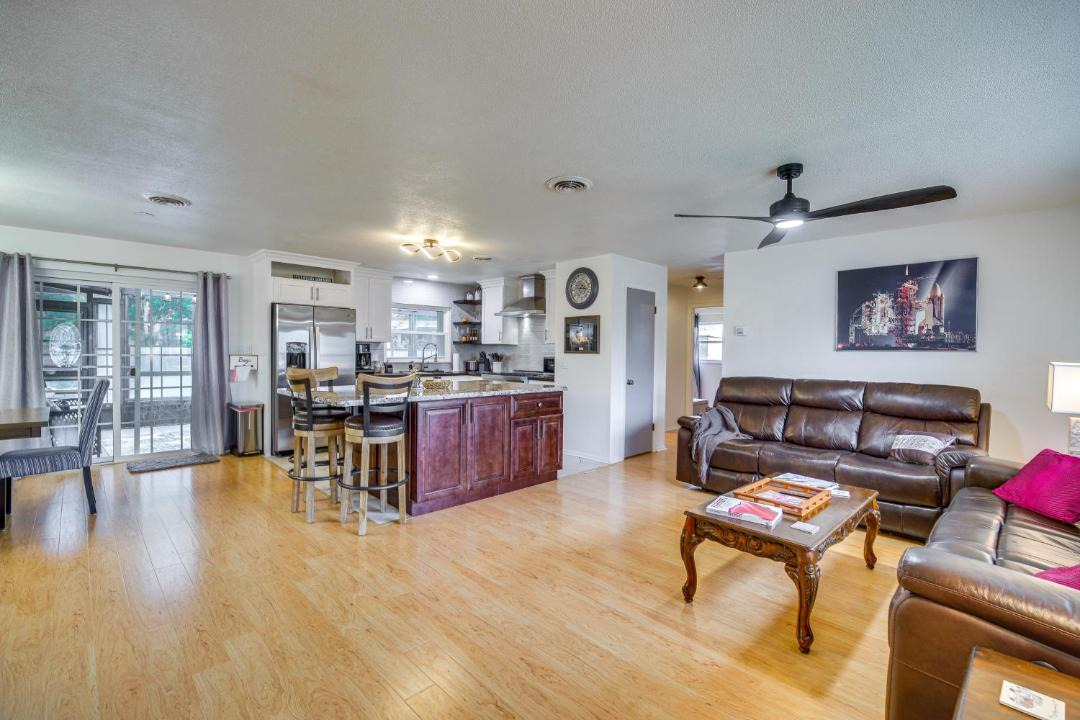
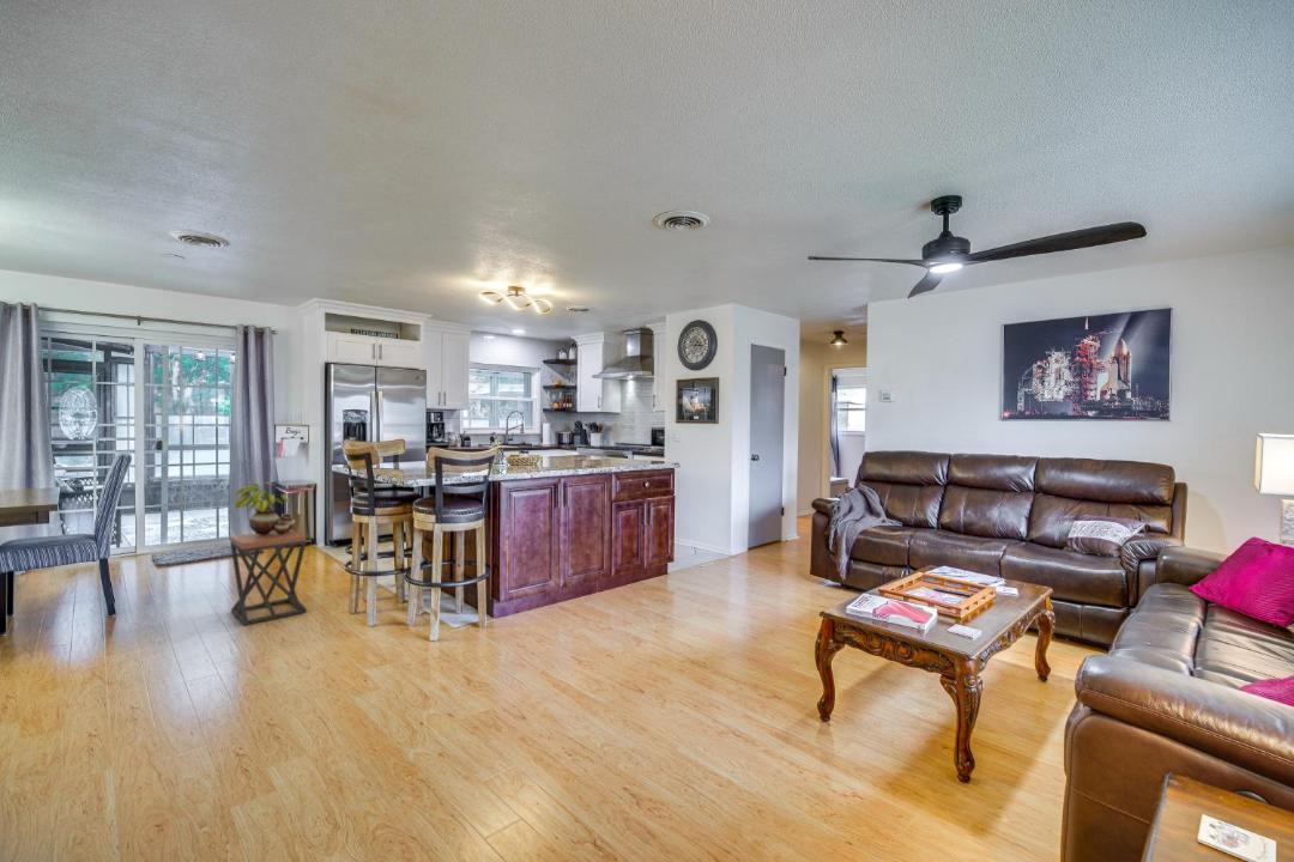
+ stool [229,529,308,626]
+ potted plant [234,481,296,535]
